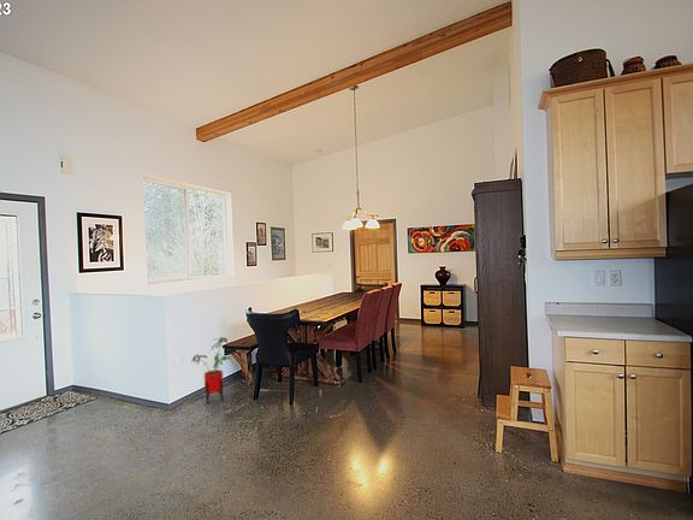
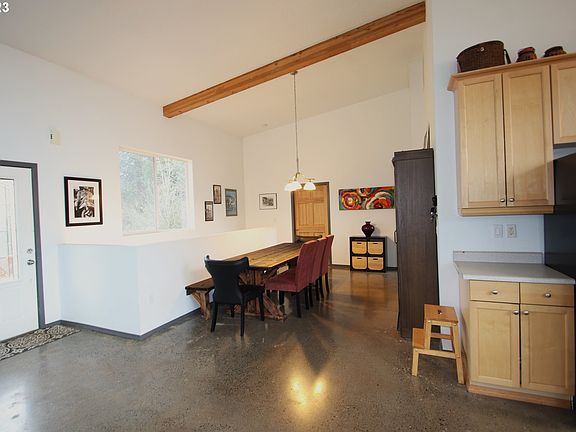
- house plant [190,336,232,404]
